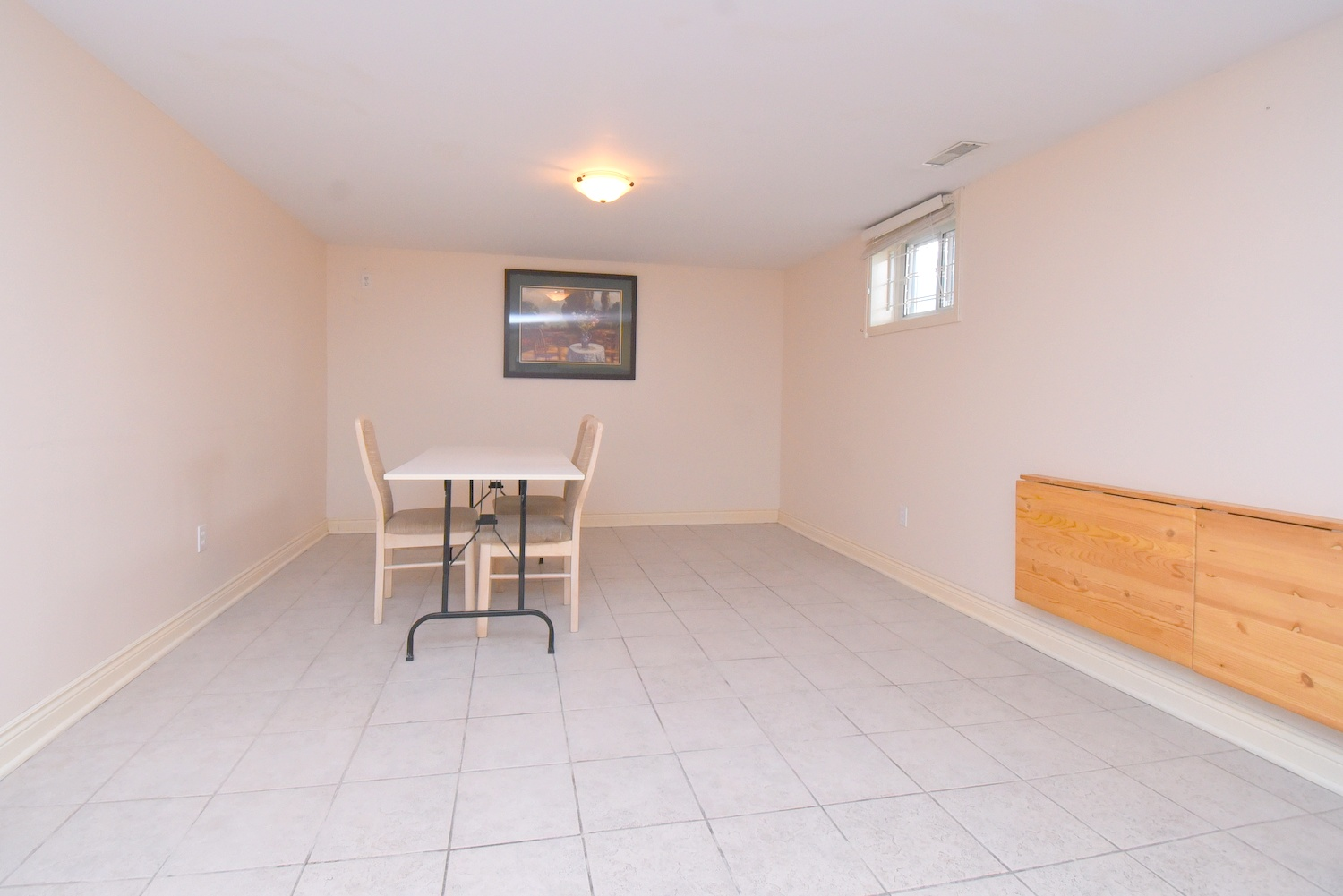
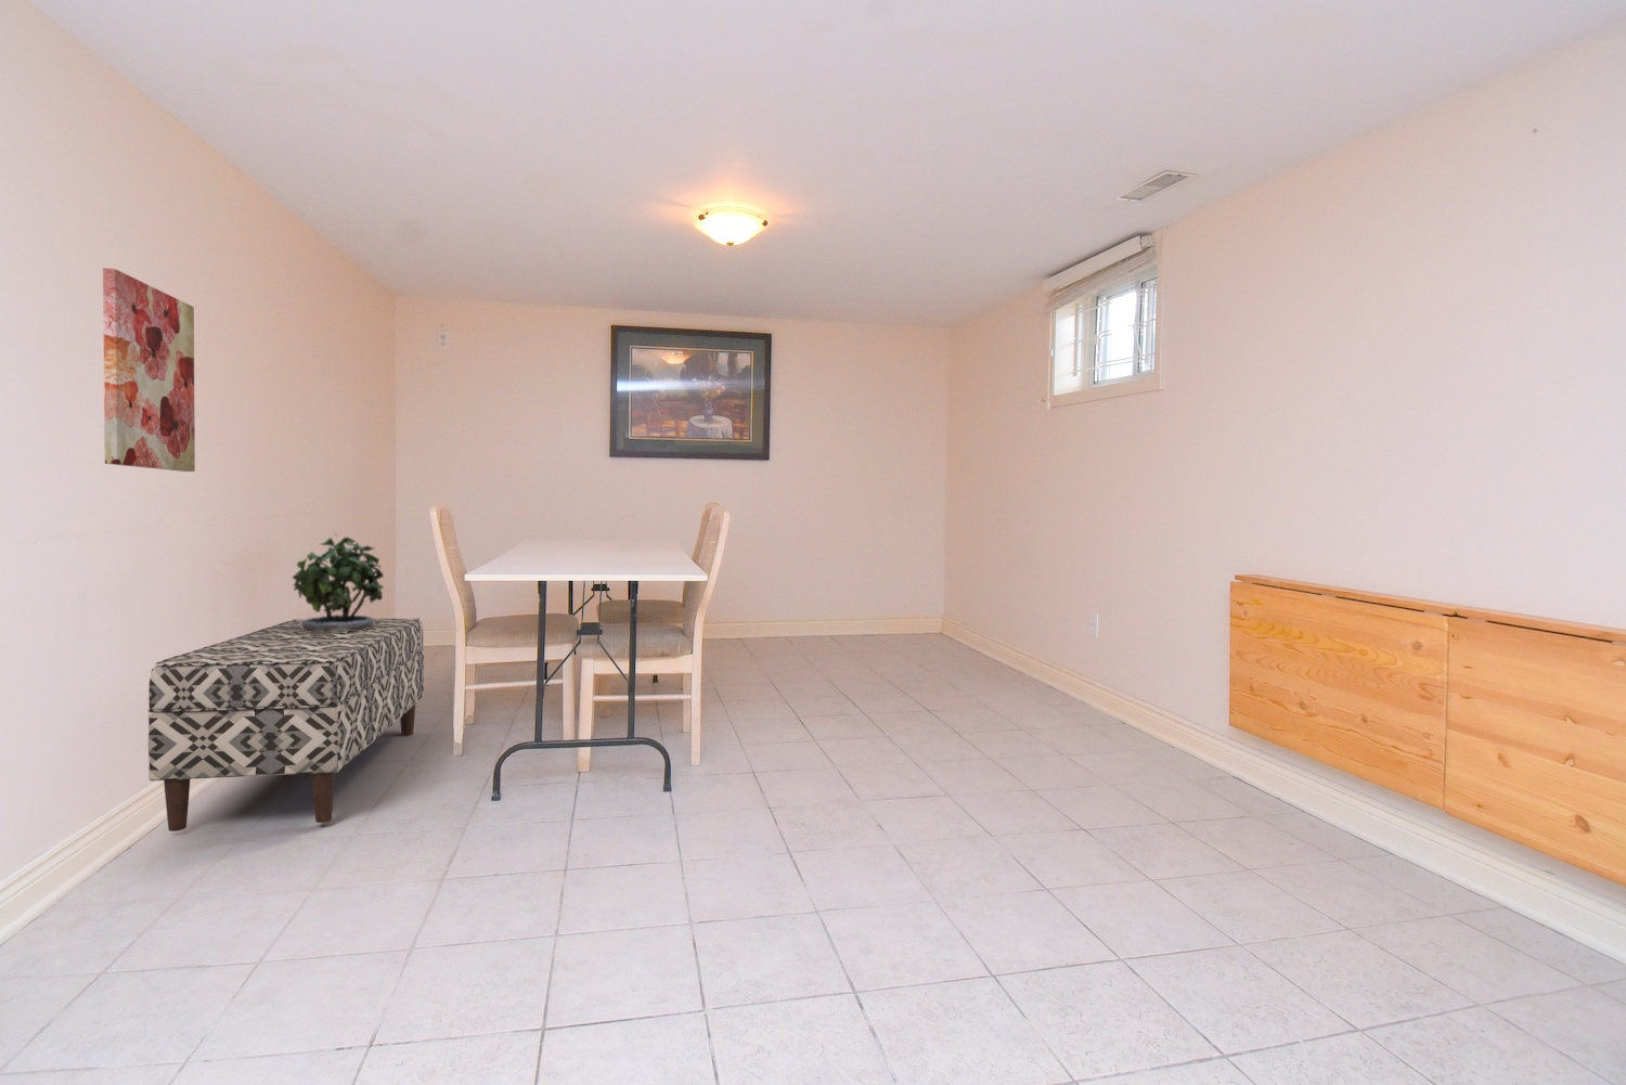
+ wall art [102,266,196,472]
+ potted plant [292,532,385,636]
+ bench [148,618,425,832]
